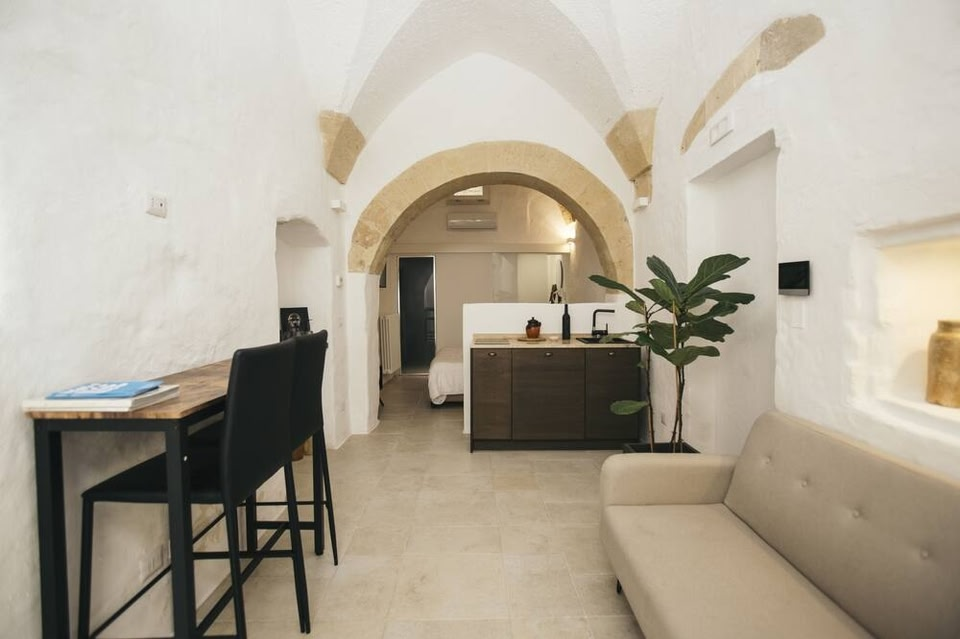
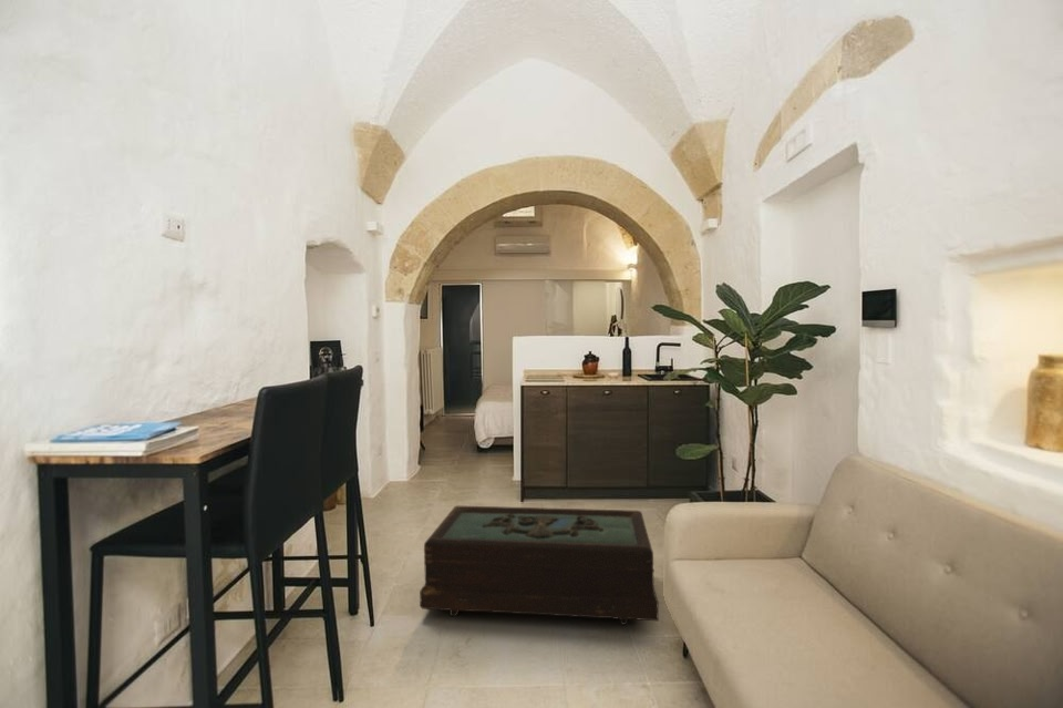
+ coffee table [419,504,660,626]
